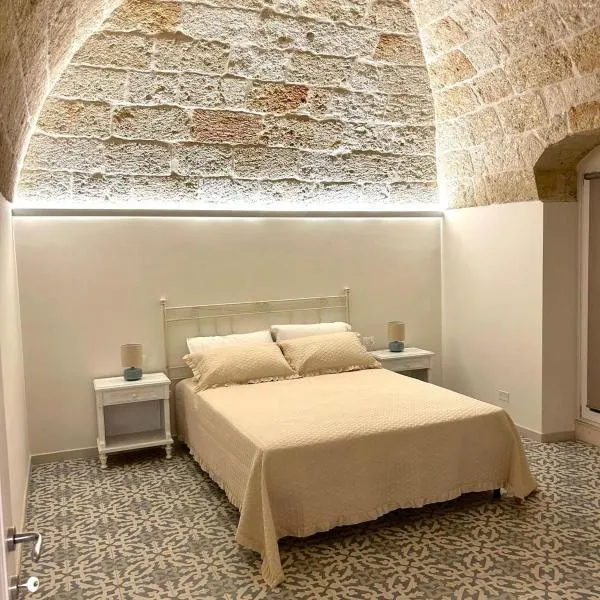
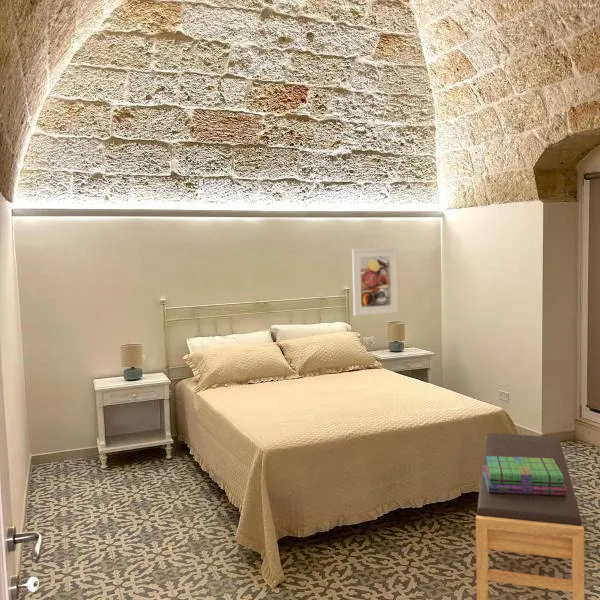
+ stack of books [483,456,567,496]
+ bench [475,432,585,600]
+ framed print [351,247,399,317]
